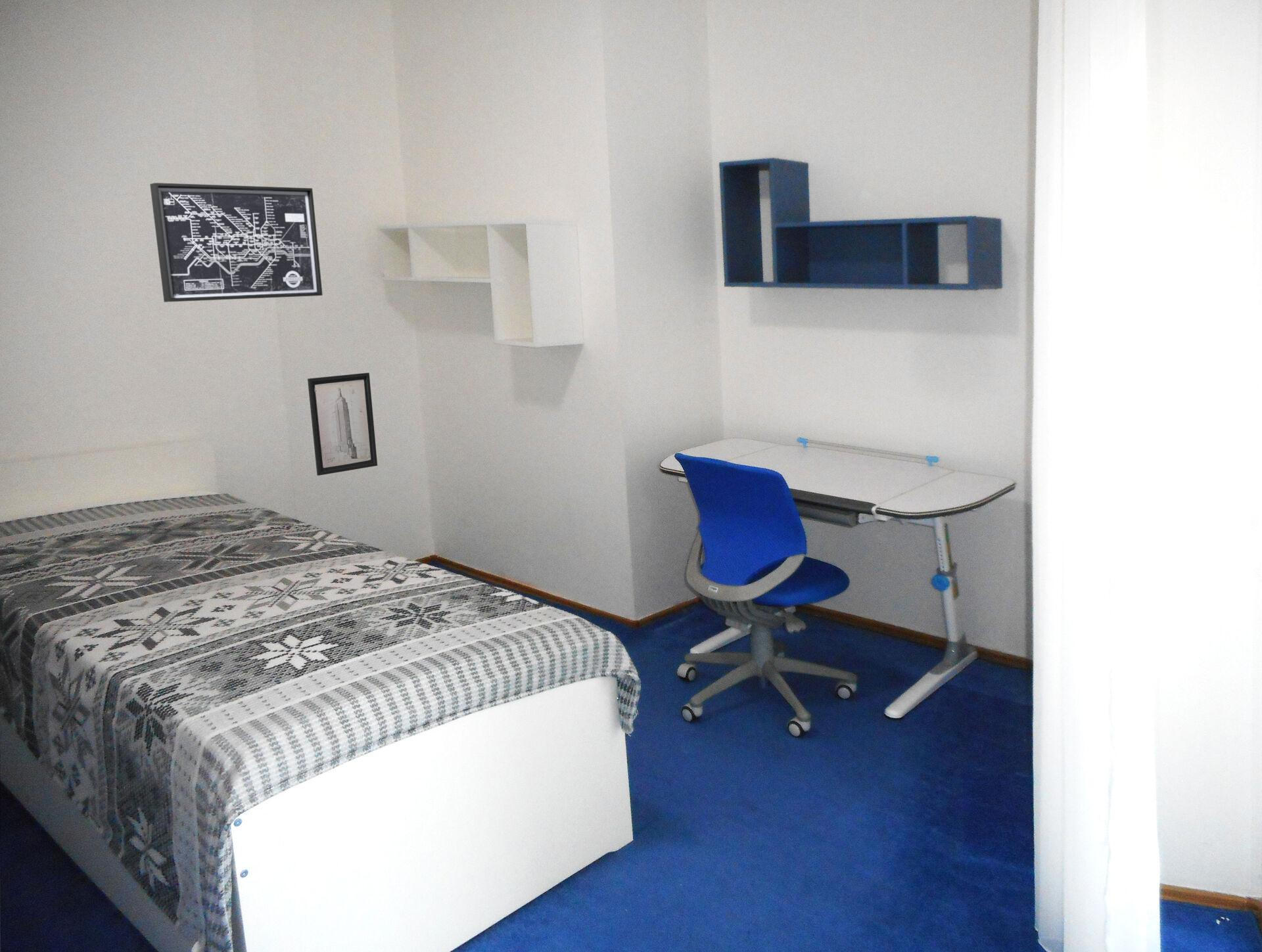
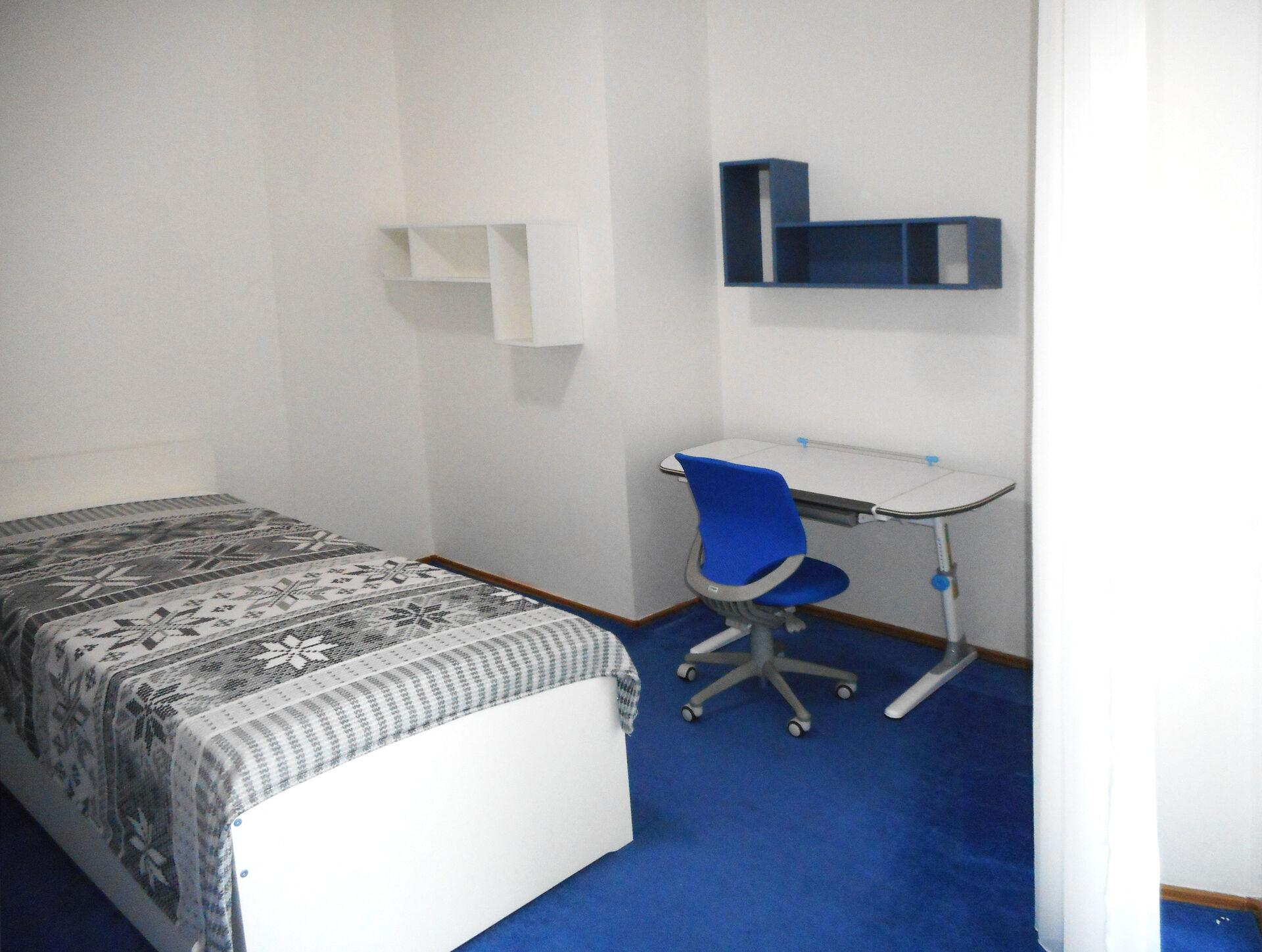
- wall art [149,182,323,303]
- wall art [307,372,378,476]
